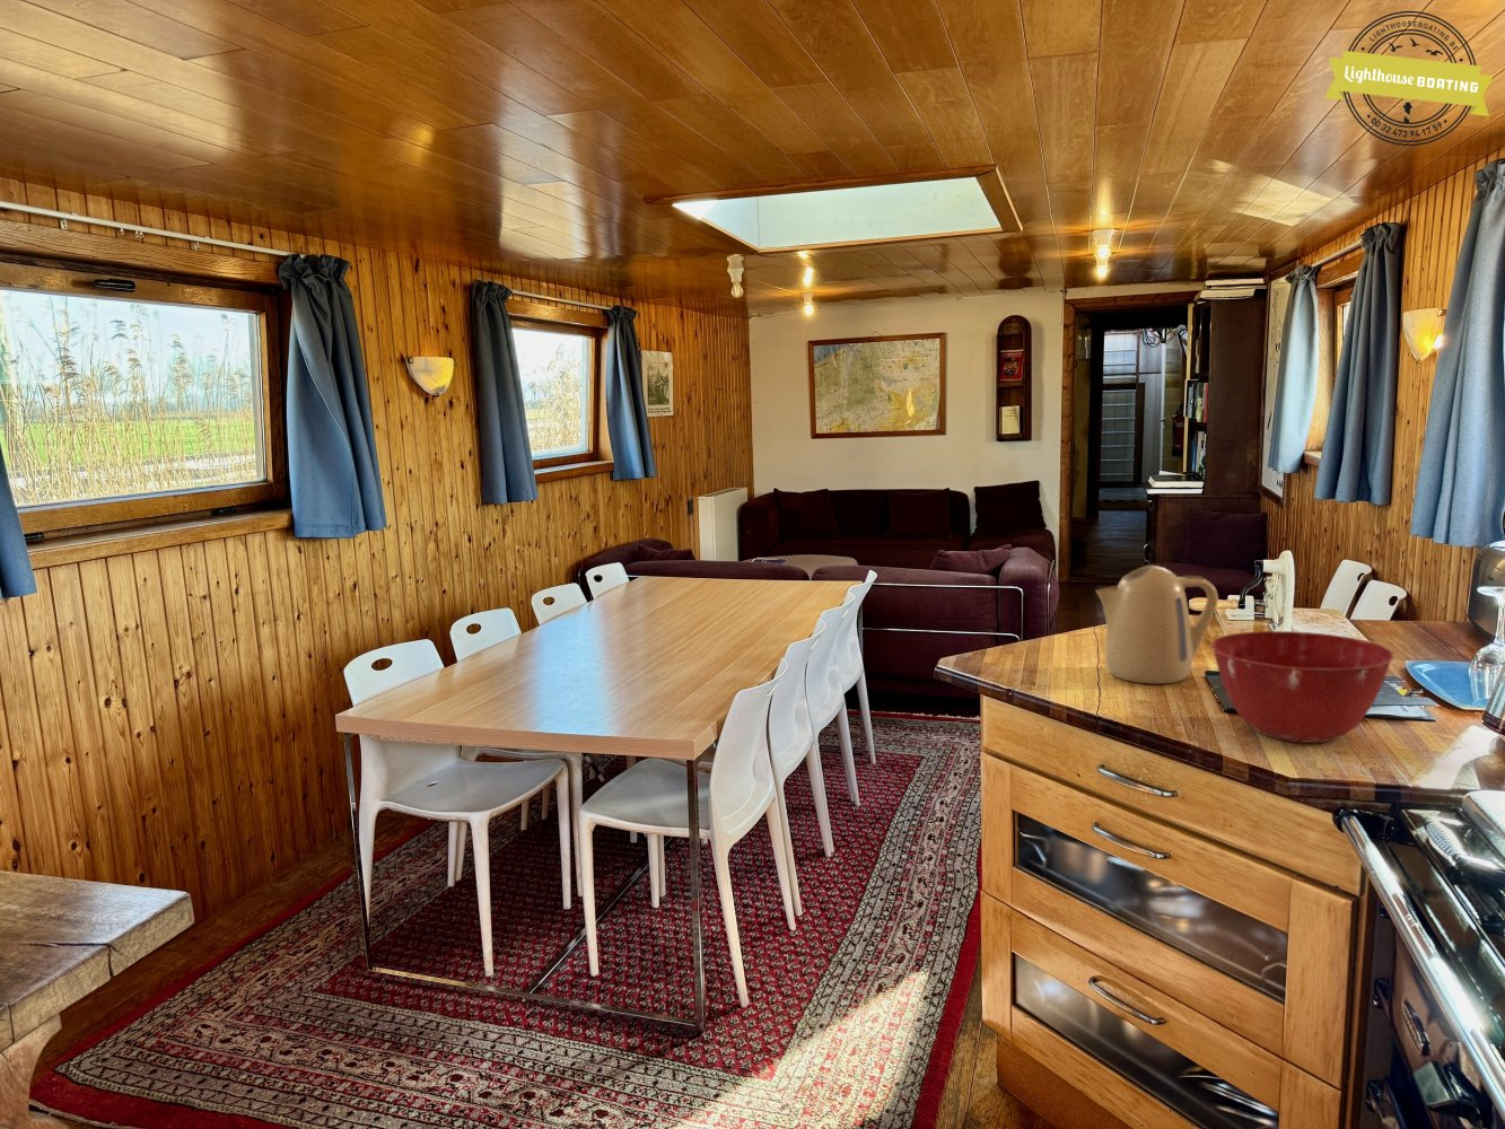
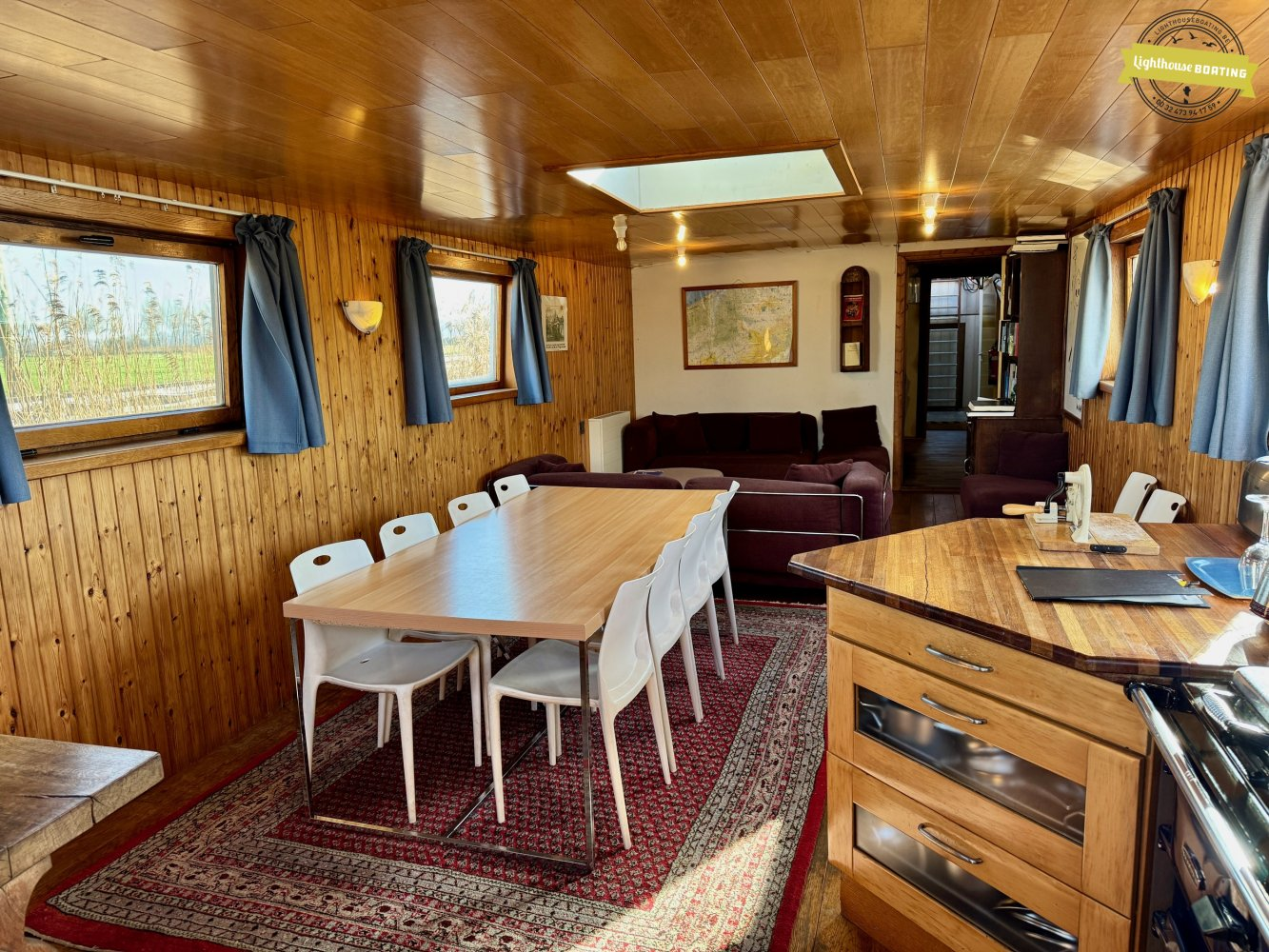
- mixing bowl [1211,630,1396,744]
- kettle [1093,564,1219,685]
